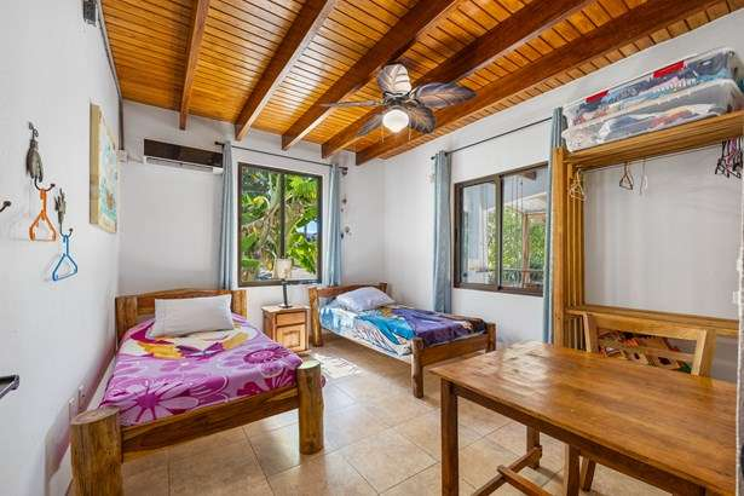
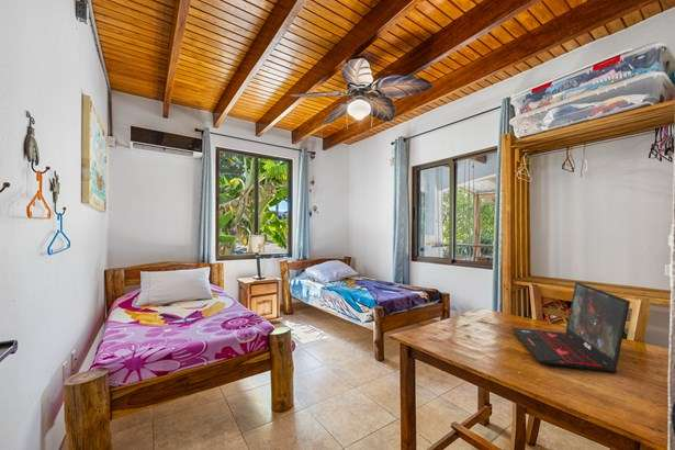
+ laptop [510,281,631,374]
